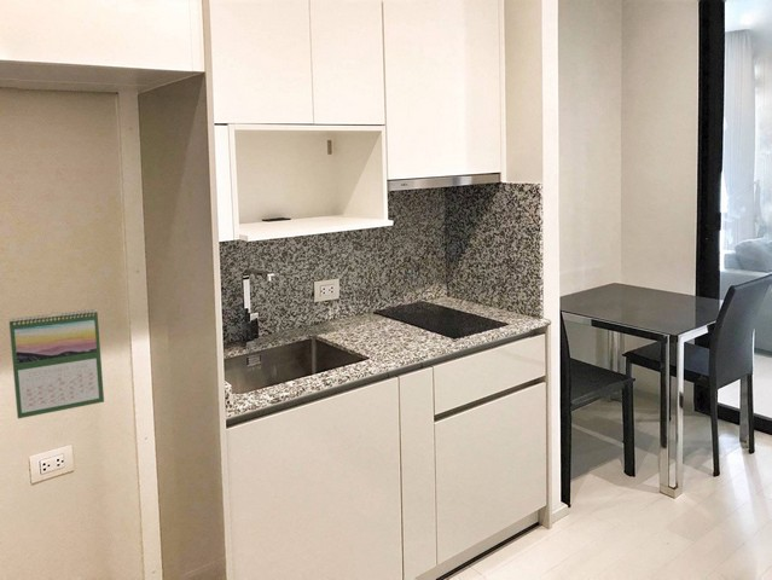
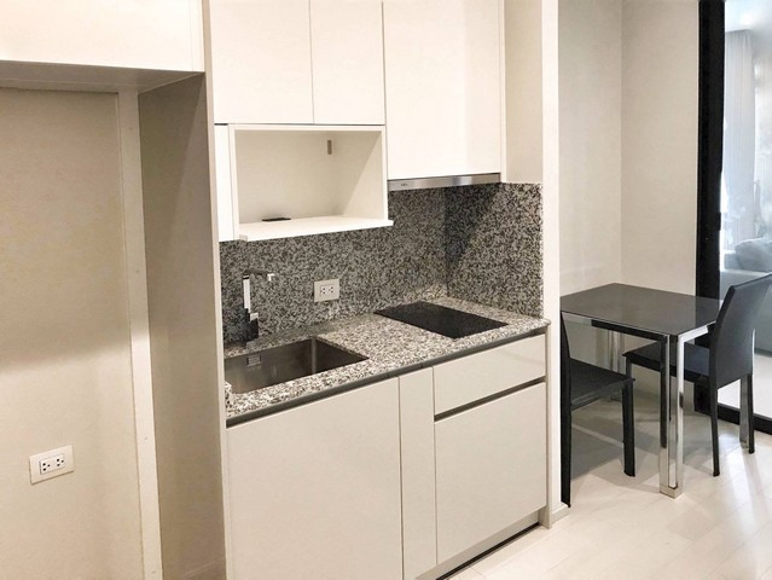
- calendar [7,308,105,419]
